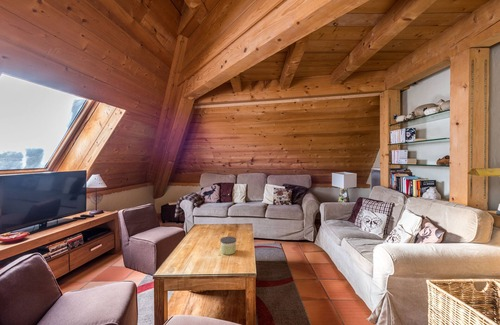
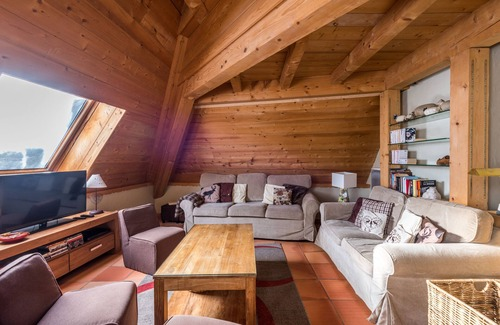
- candle [220,236,237,256]
